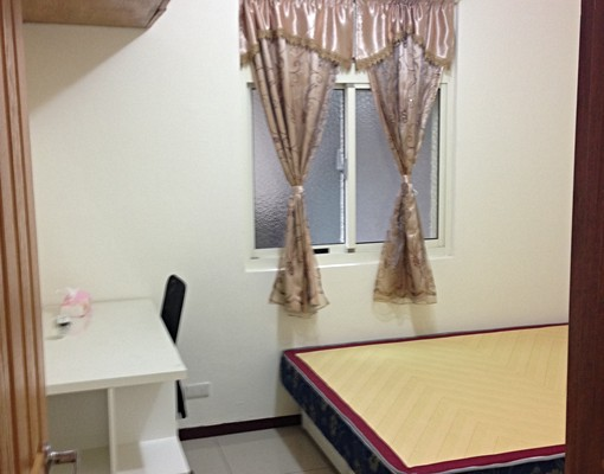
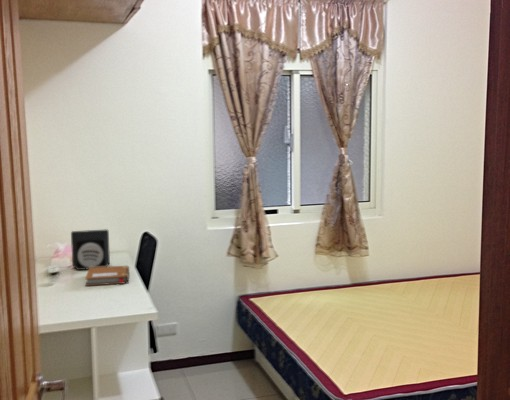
+ speaker [70,228,111,271]
+ notebook [84,265,130,287]
